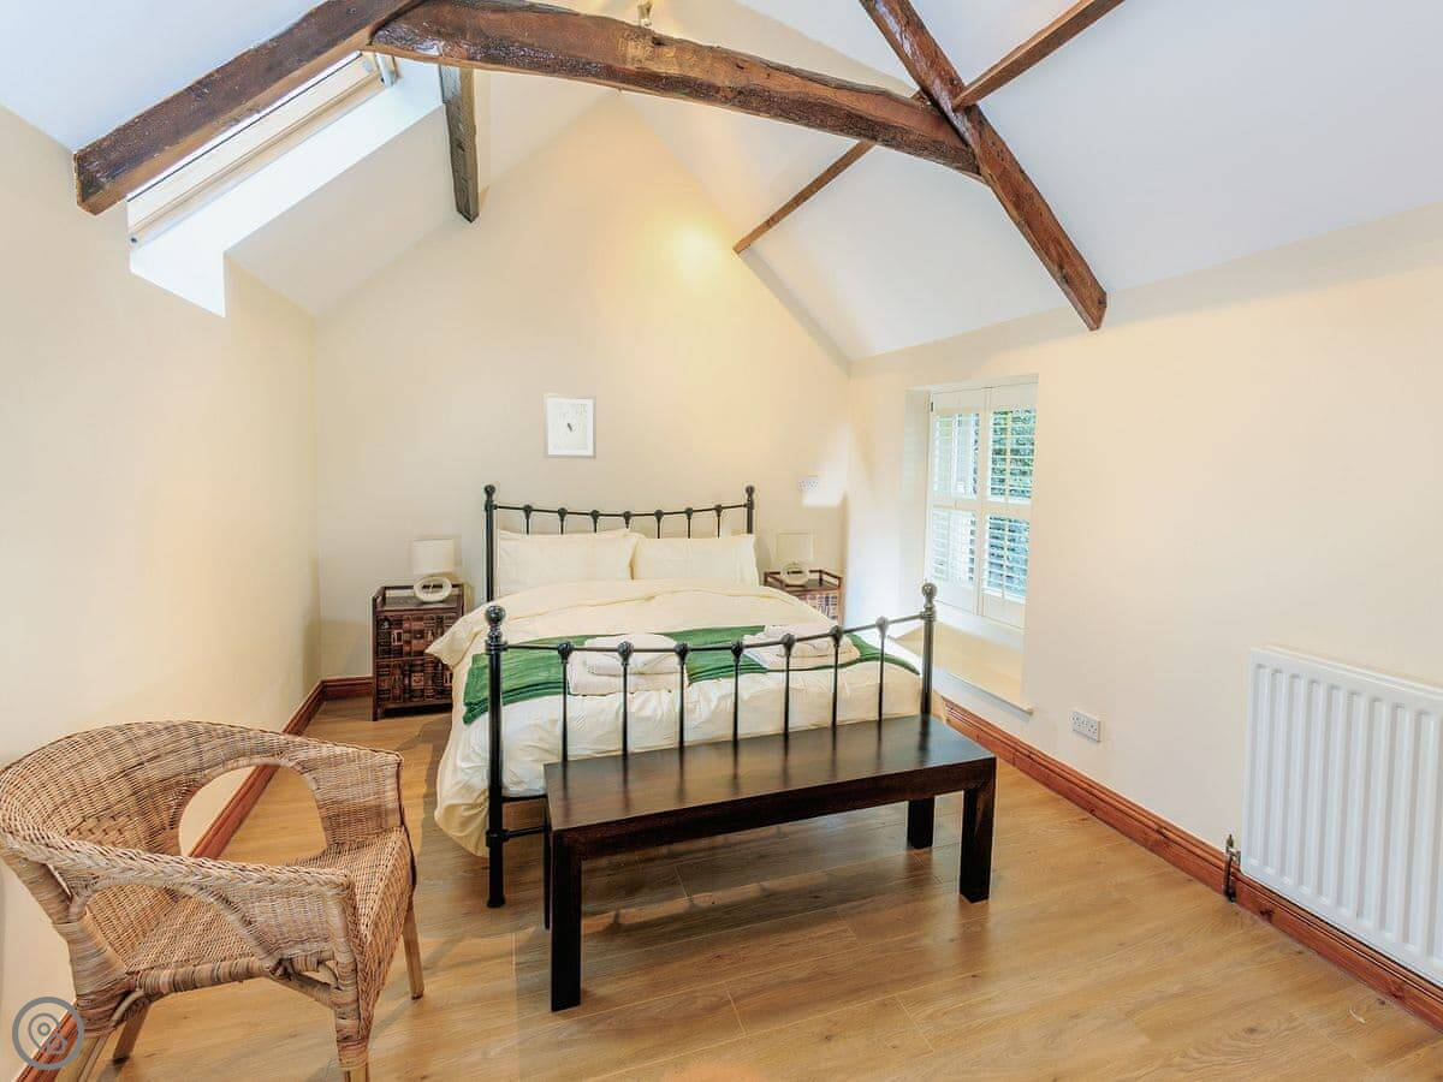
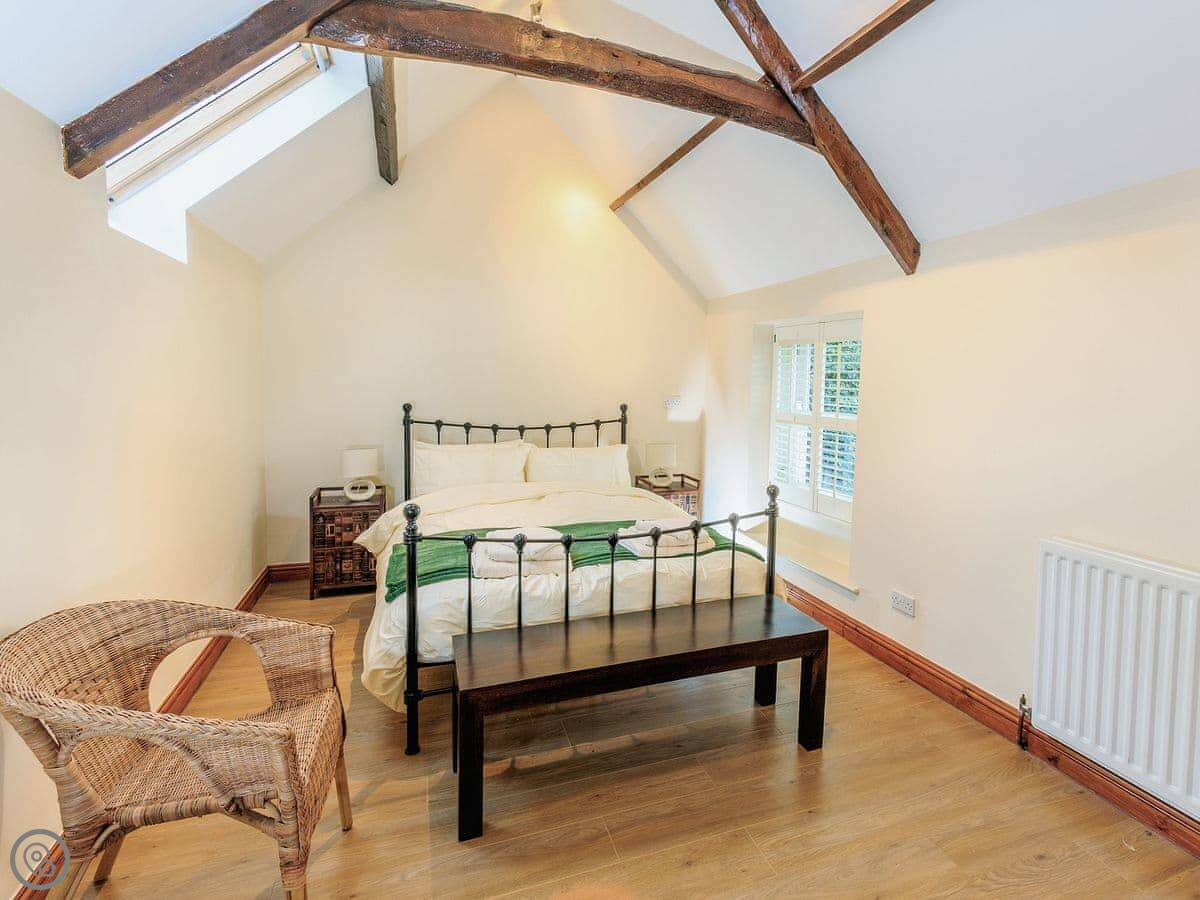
- wall art [542,392,598,460]
